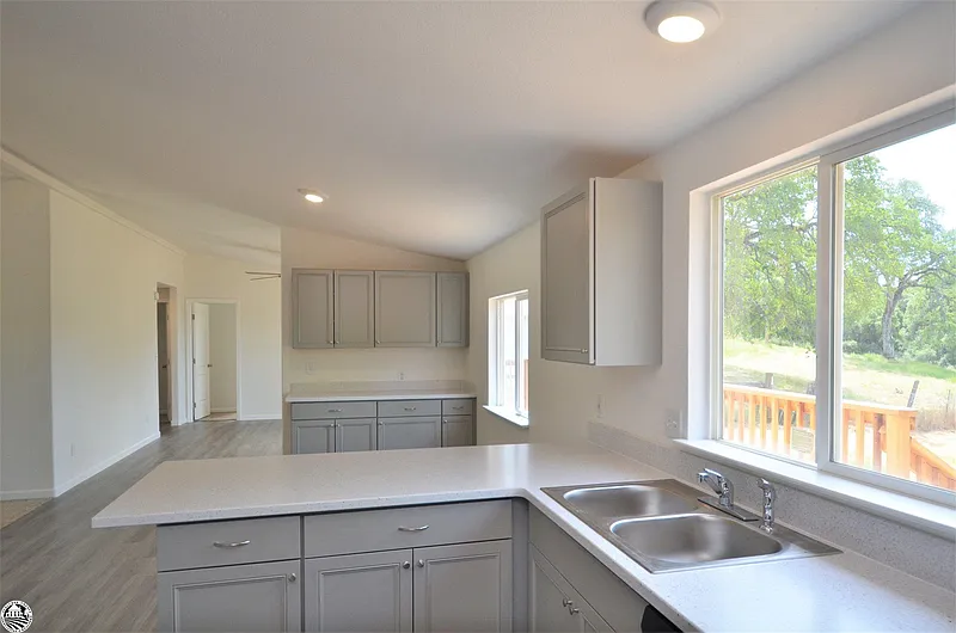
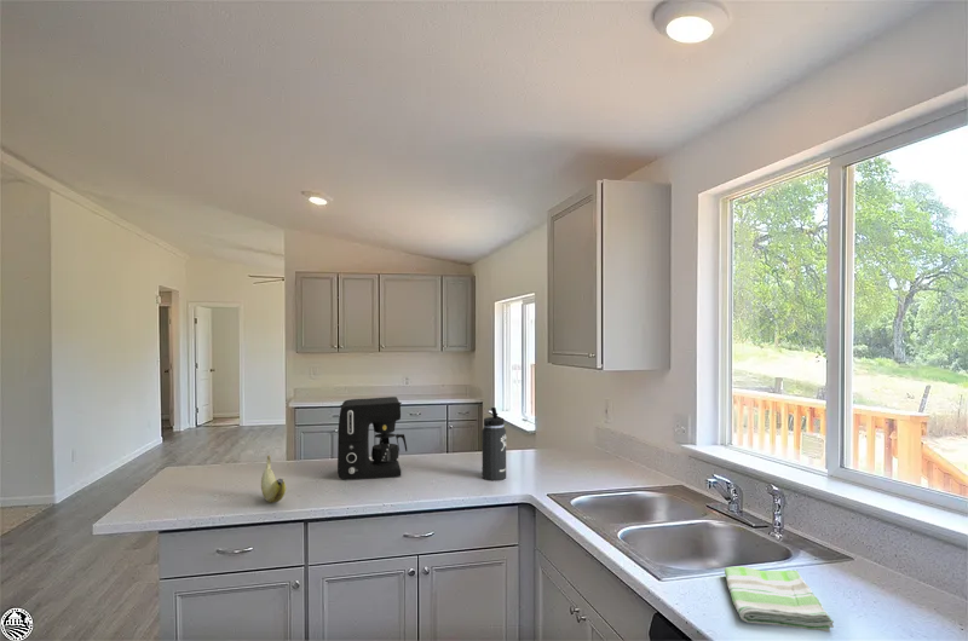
+ coffee maker [336,395,408,481]
+ thermos bottle [480,406,507,481]
+ dish towel [724,566,835,634]
+ banana [260,454,287,504]
